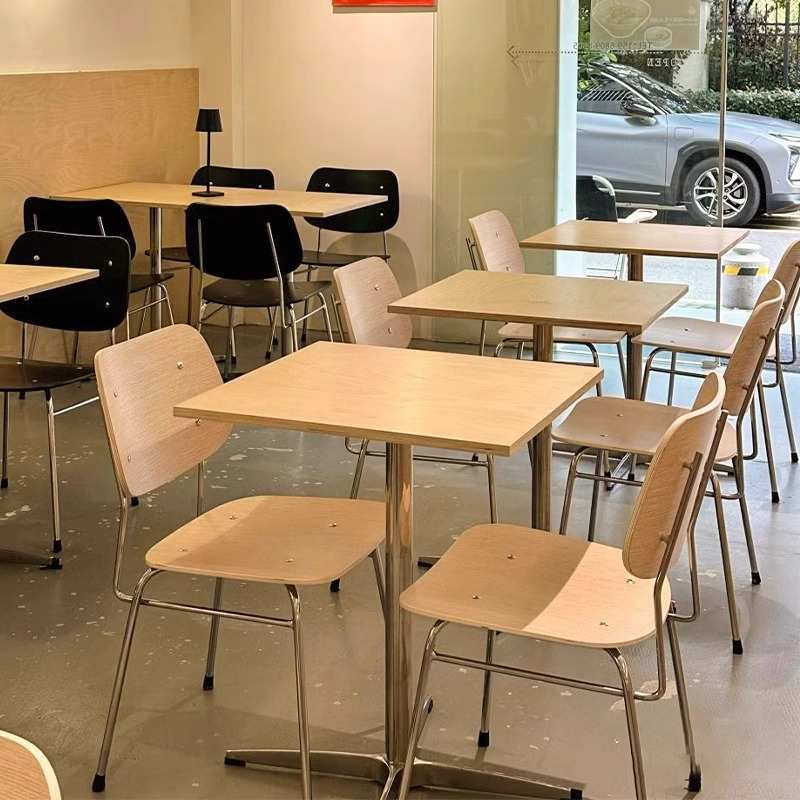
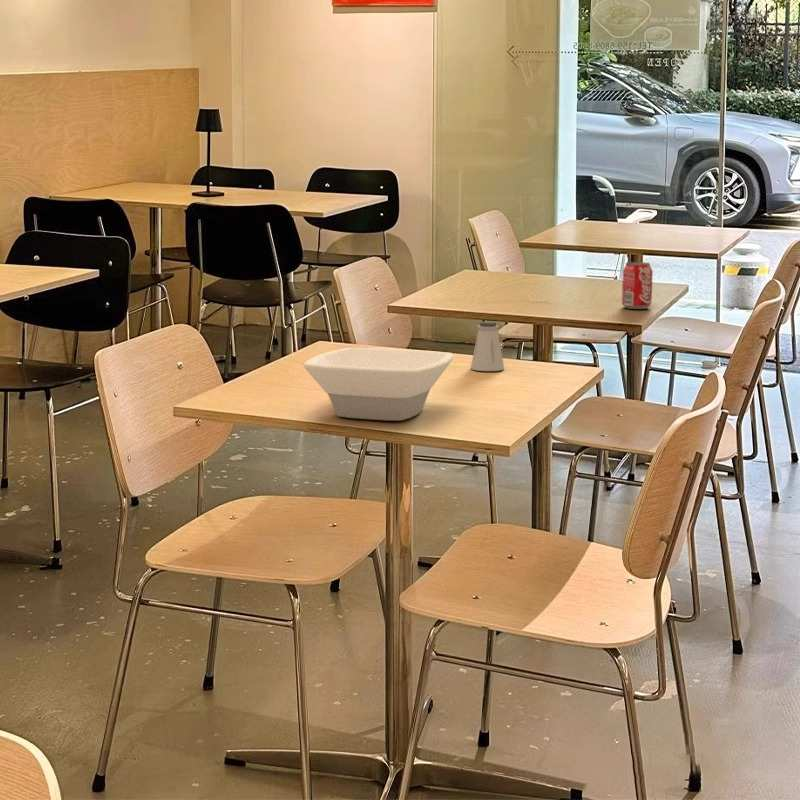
+ beverage can [621,261,654,310]
+ saltshaker [470,321,505,372]
+ bowl [303,347,454,422]
